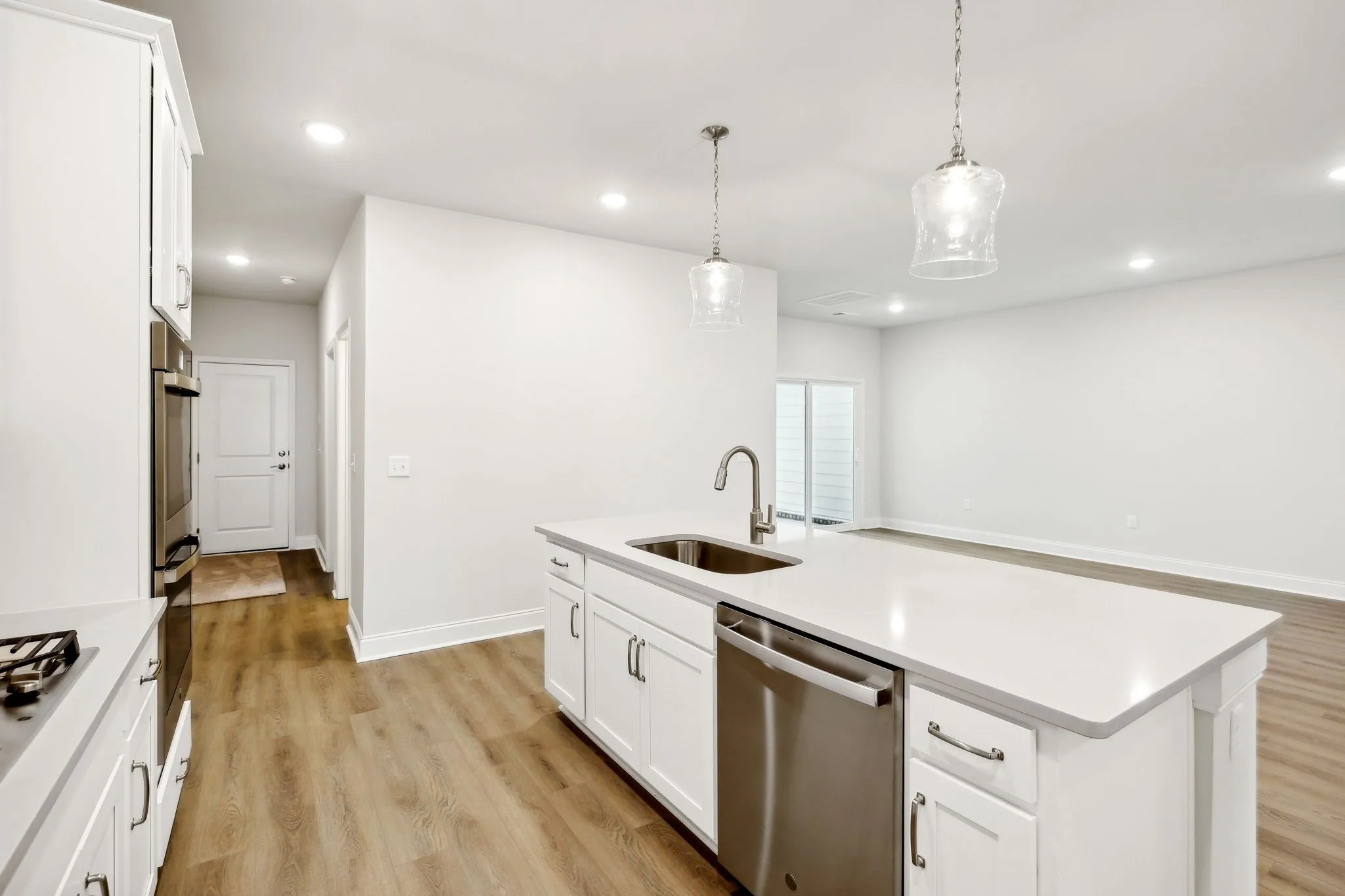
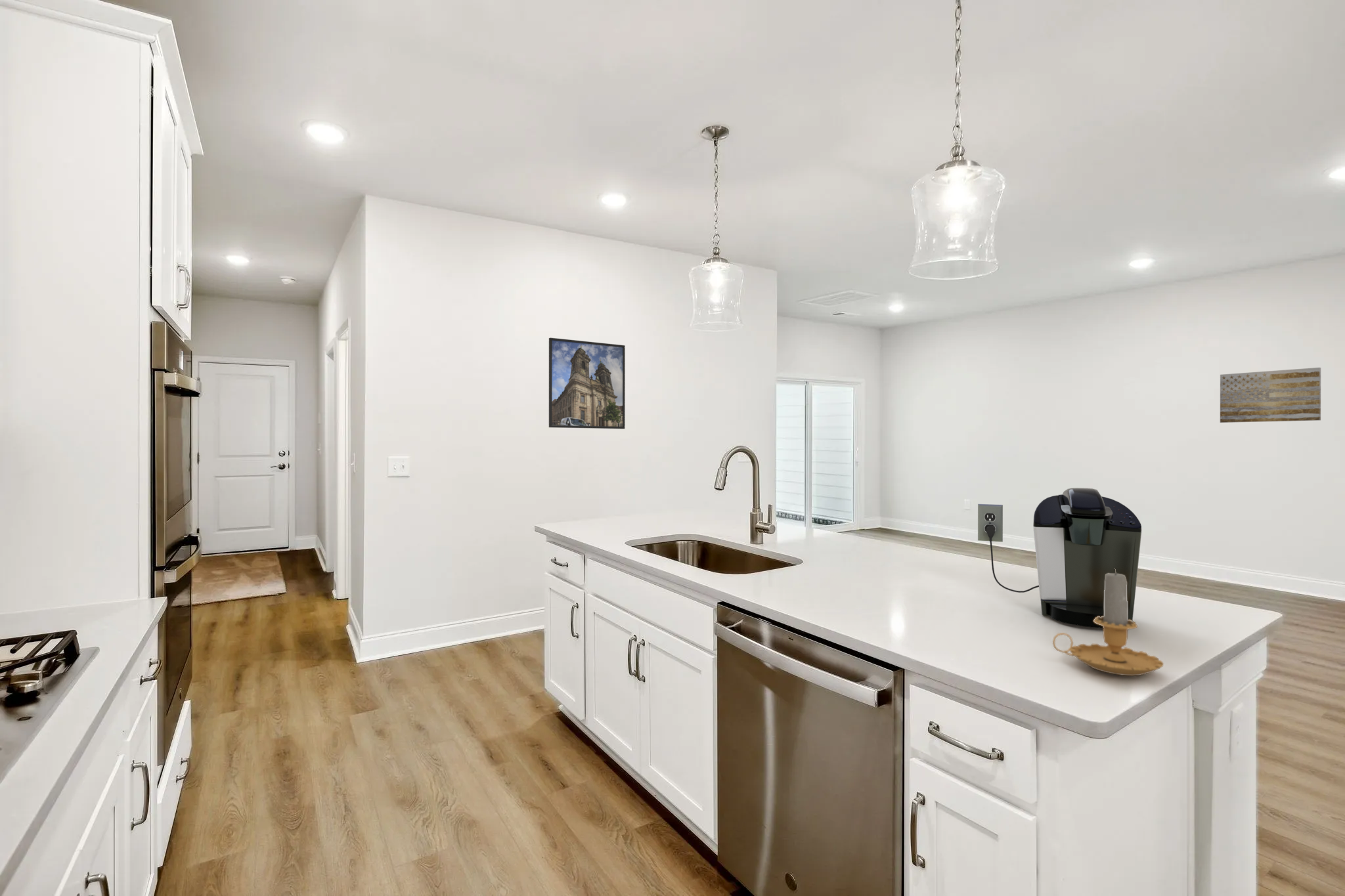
+ wall art [1220,367,1321,423]
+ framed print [548,337,626,429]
+ candle [1052,568,1164,676]
+ coffee maker [977,487,1142,629]
